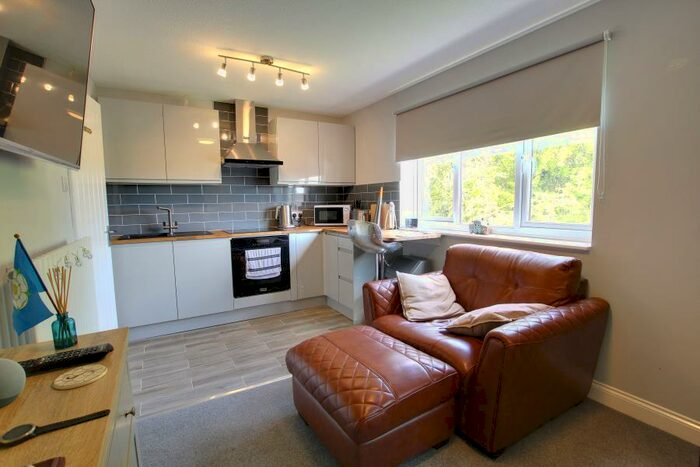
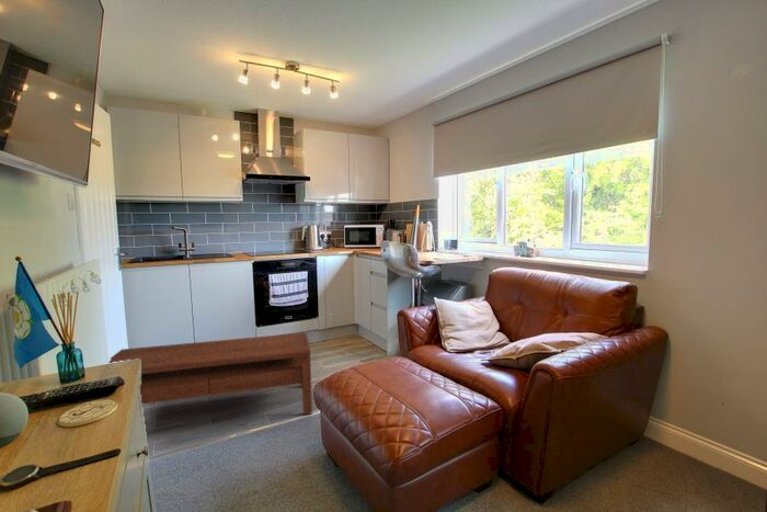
+ coffee table [107,331,313,416]
